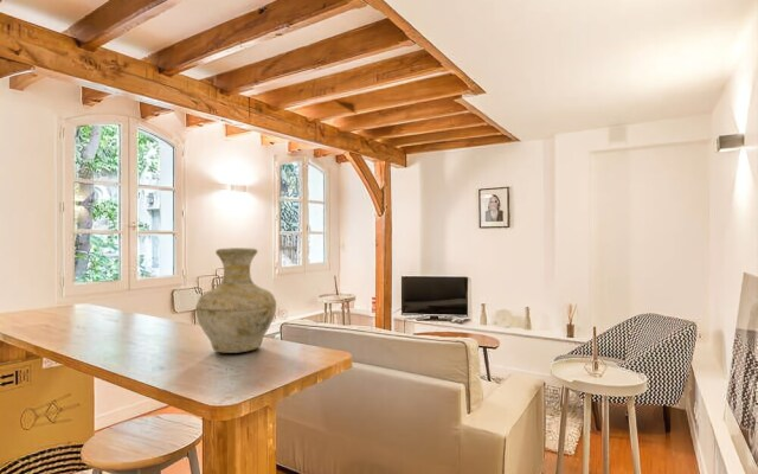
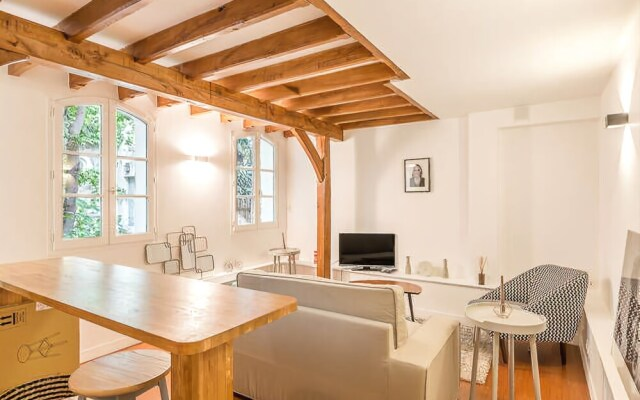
- vase [194,246,277,354]
